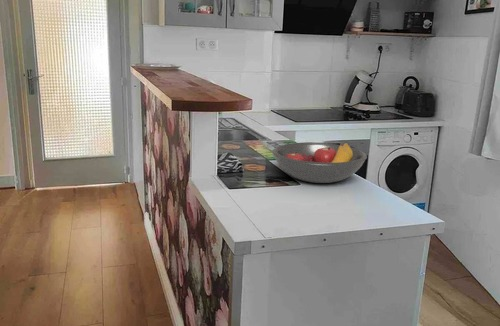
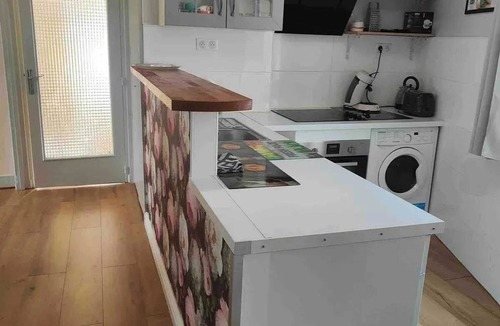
- fruit bowl [272,141,368,184]
